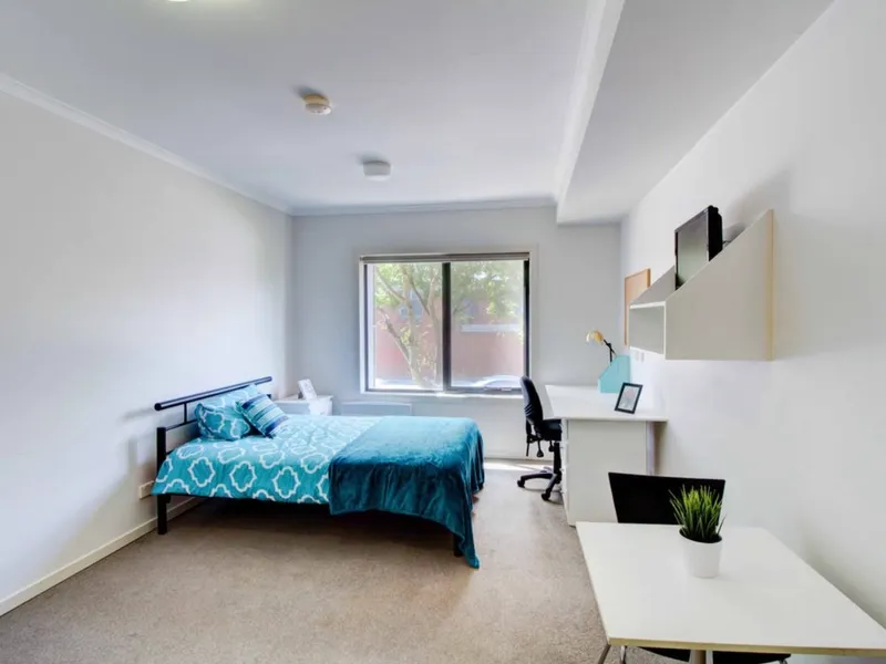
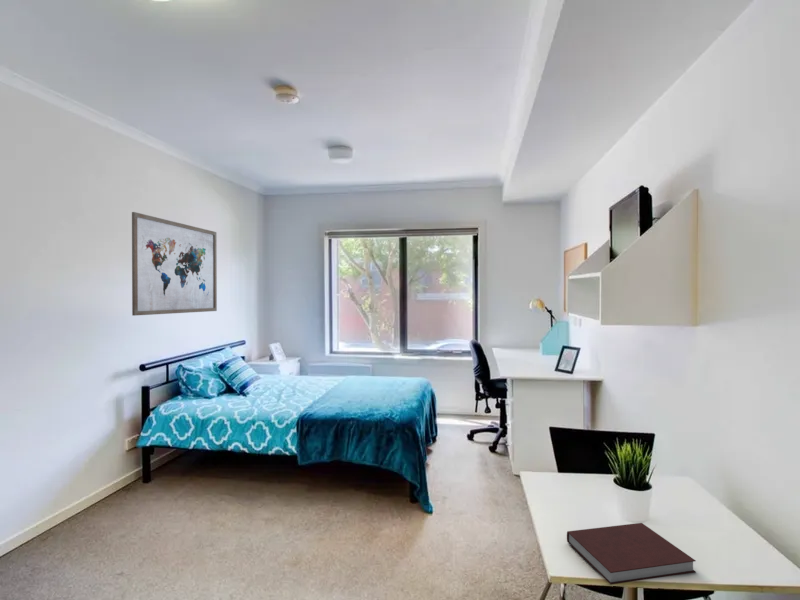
+ wall art [131,211,218,317]
+ notebook [566,522,697,585]
